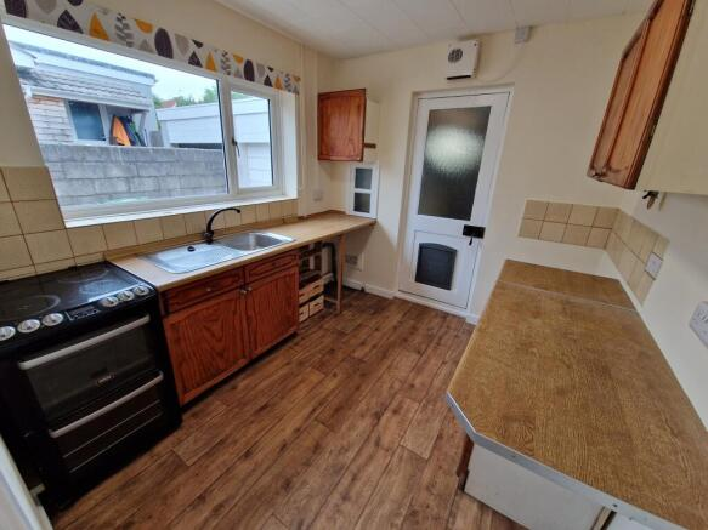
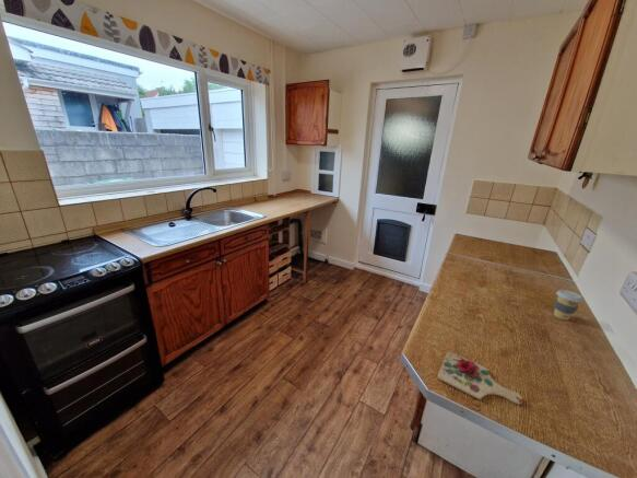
+ cutting board [436,350,523,405]
+ coffee cup [553,289,585,322]
